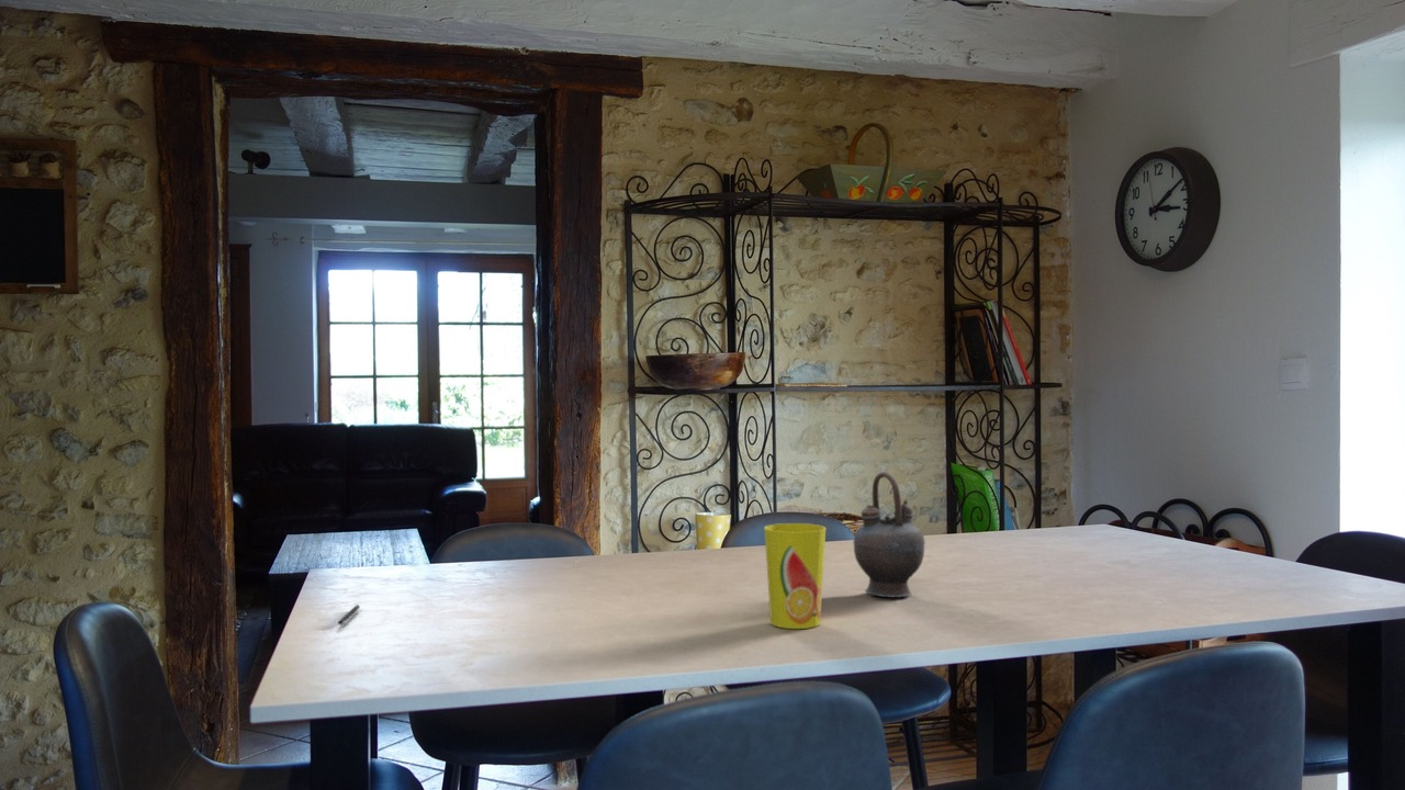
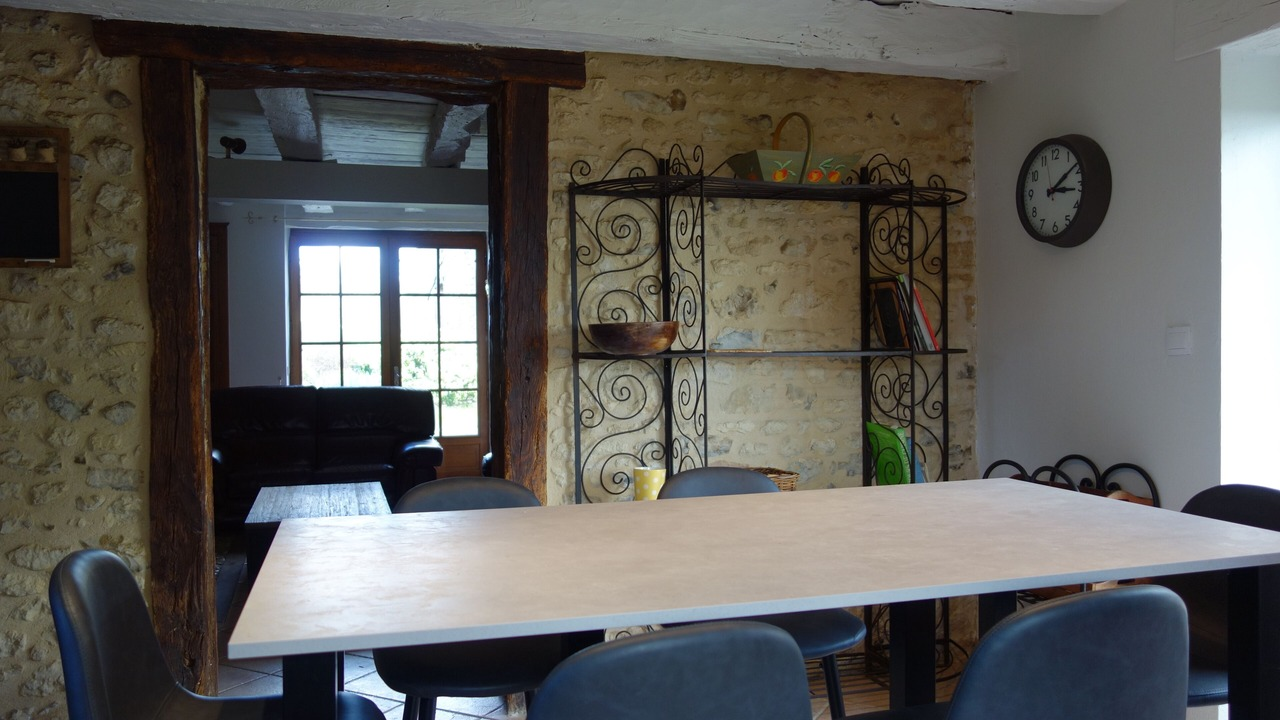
- pen [337,603,361,627]
- teapot [852,471,926,598]
- cup [763,522,828,630]
